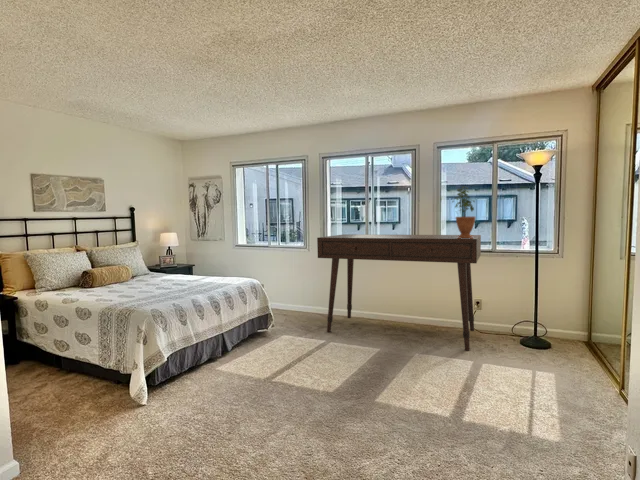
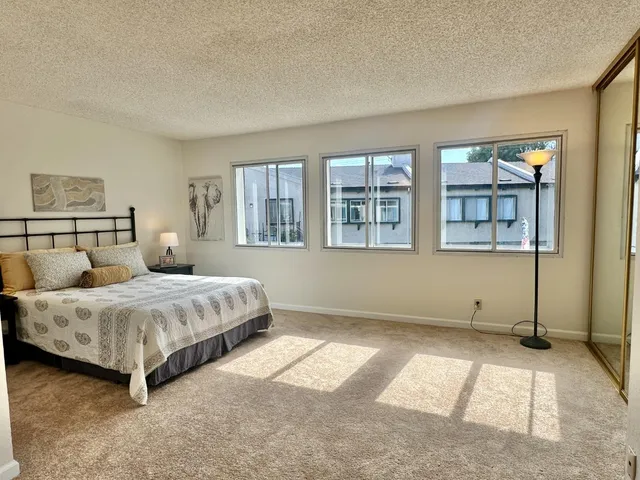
- potted plant [451,185,476,239]
- desk [316,233,482,352]
